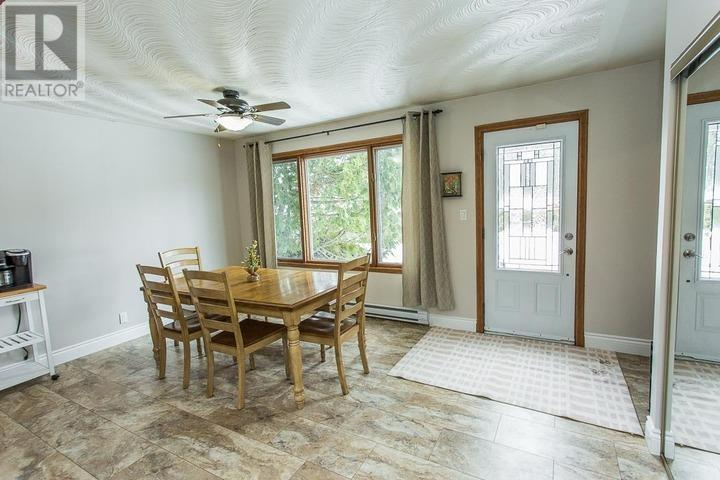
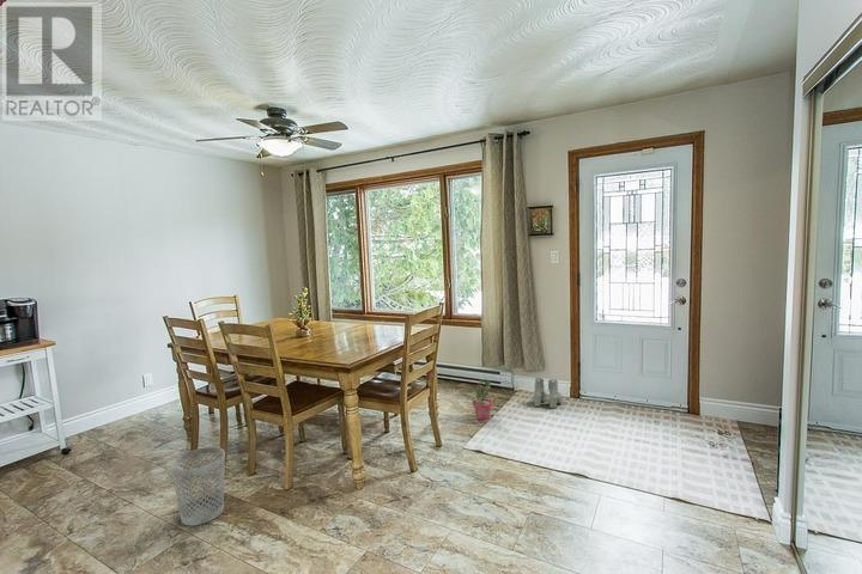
+ wastebasket [170,446,226,527]
+ potted plant [472,378,494,421]
+ boots [533,377,563,410]
